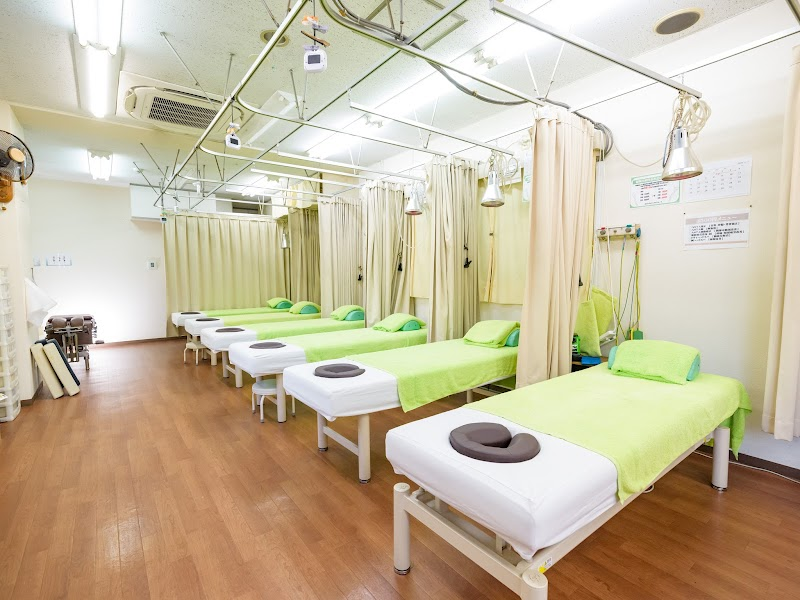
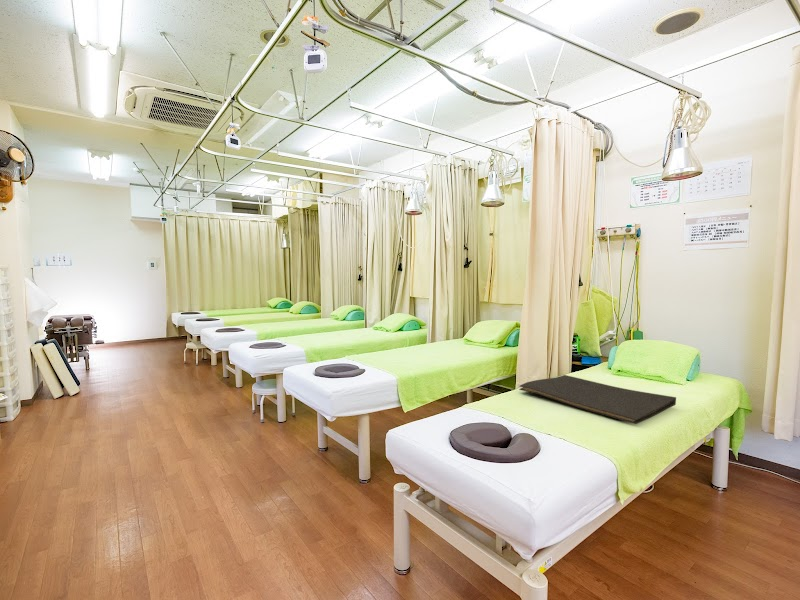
+ hand towel [518,374,677,425]
